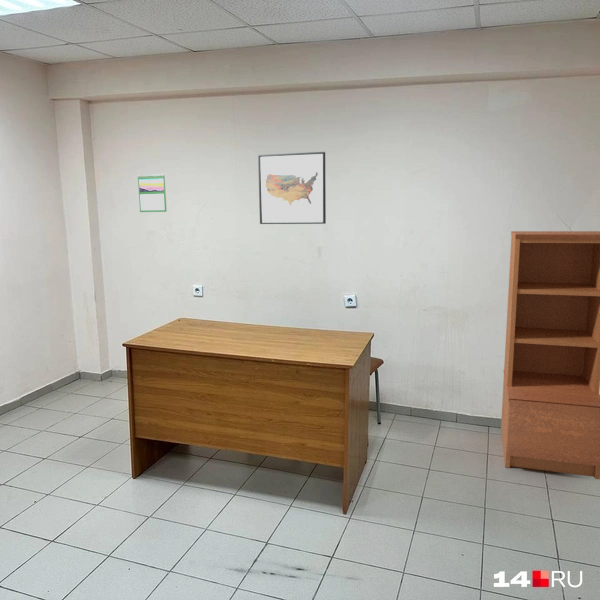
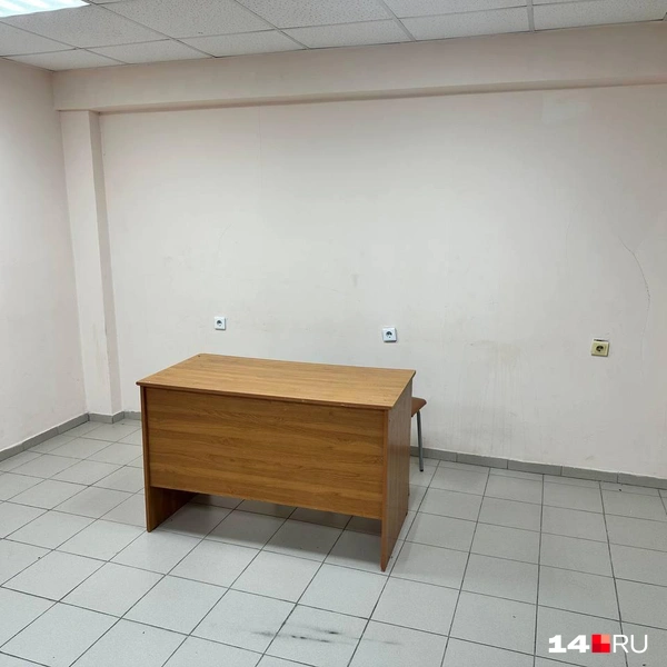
- calendar [137,173,168,213]
- wall art [257,151,327,225]
- bookshelf [500,230,600,480]
